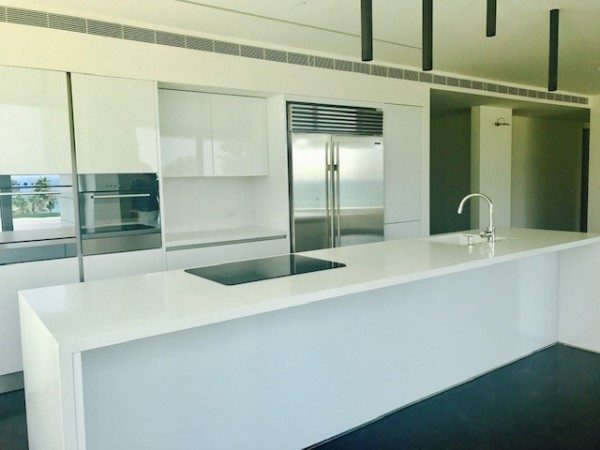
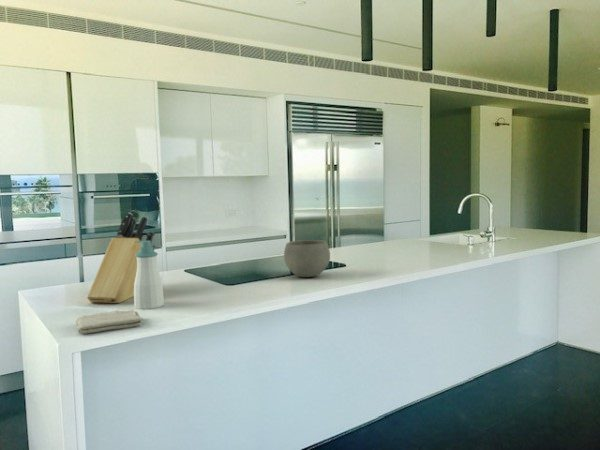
+ washcloth [75,309,143,335]
+ knife block [86,212,156,304]
+ soap bottle [133,240,165,310]
+ bowl [283,239,331,278]
